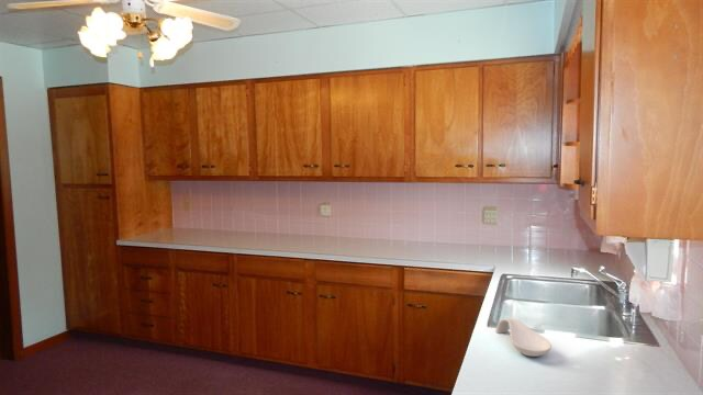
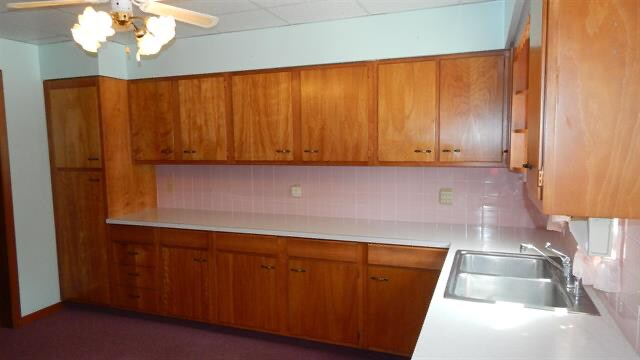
- spoon rest [494,317,553,358]
